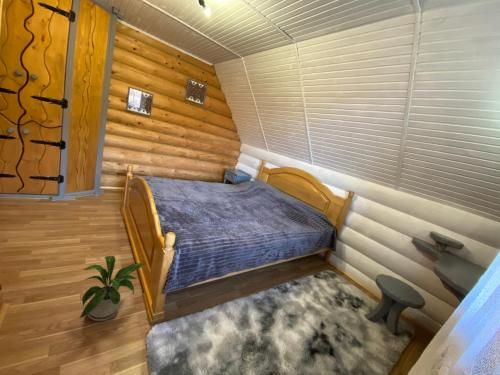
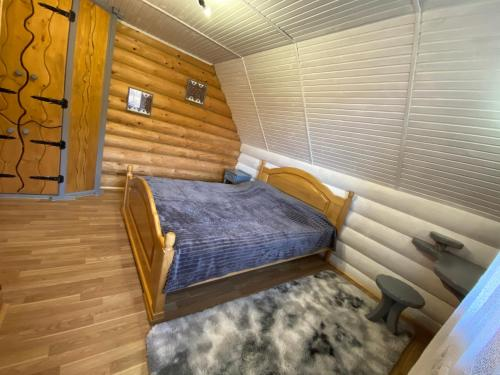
- house plant [79,255,146,322]
